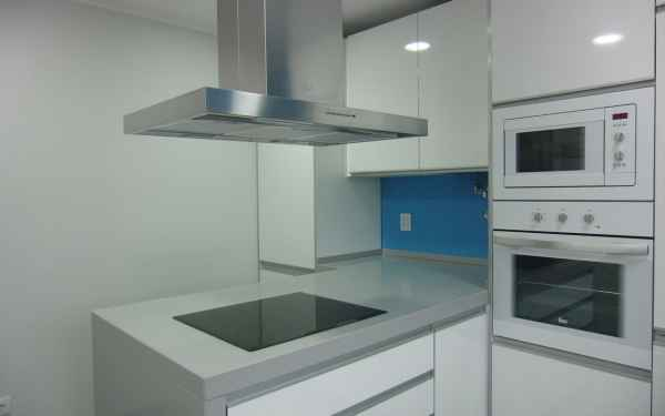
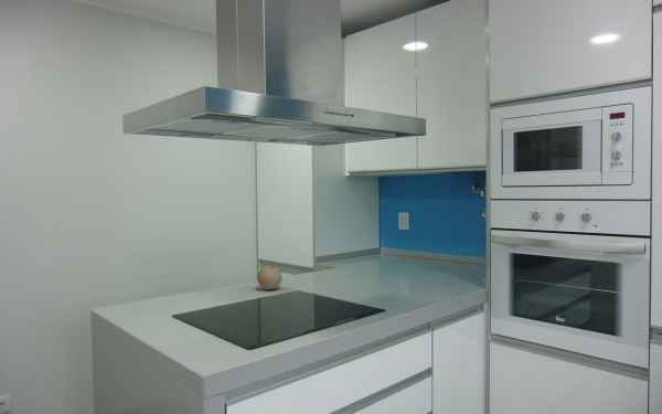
+ fruit [256,265,282,290]
